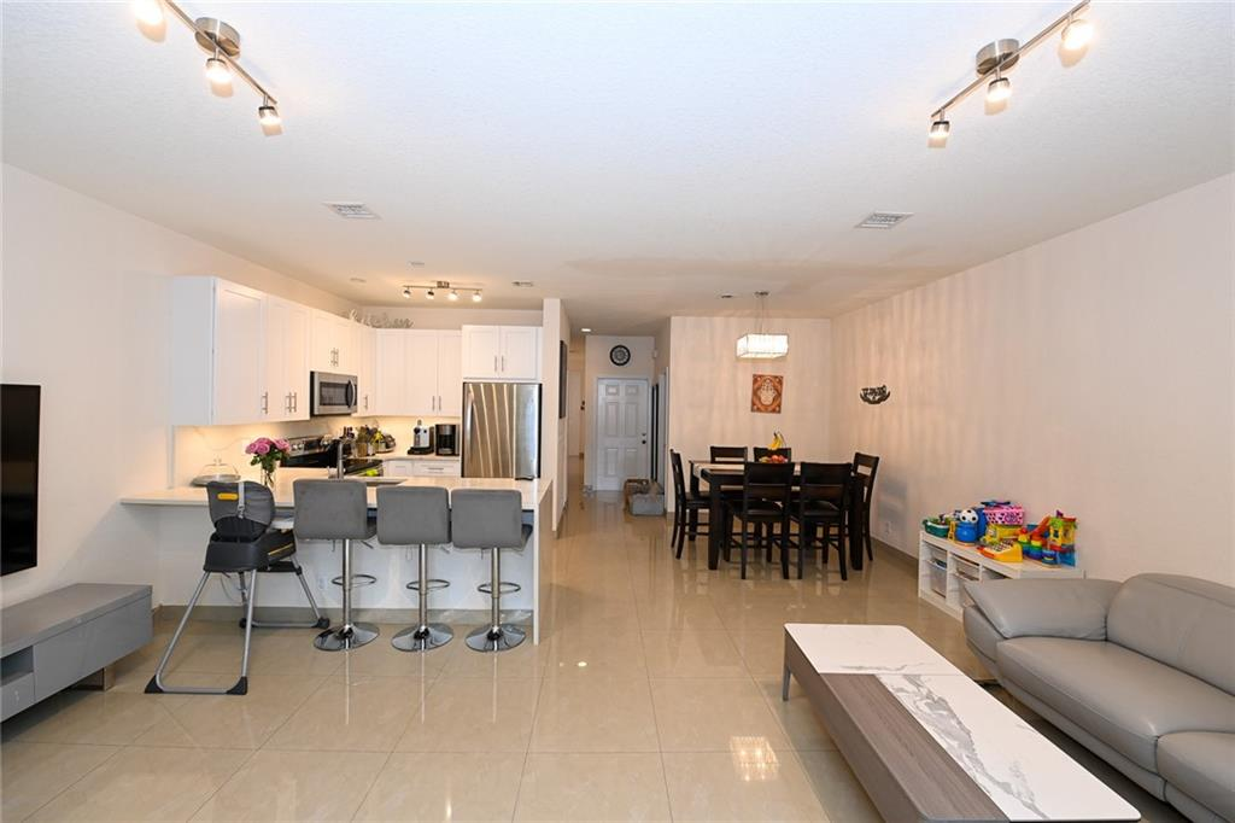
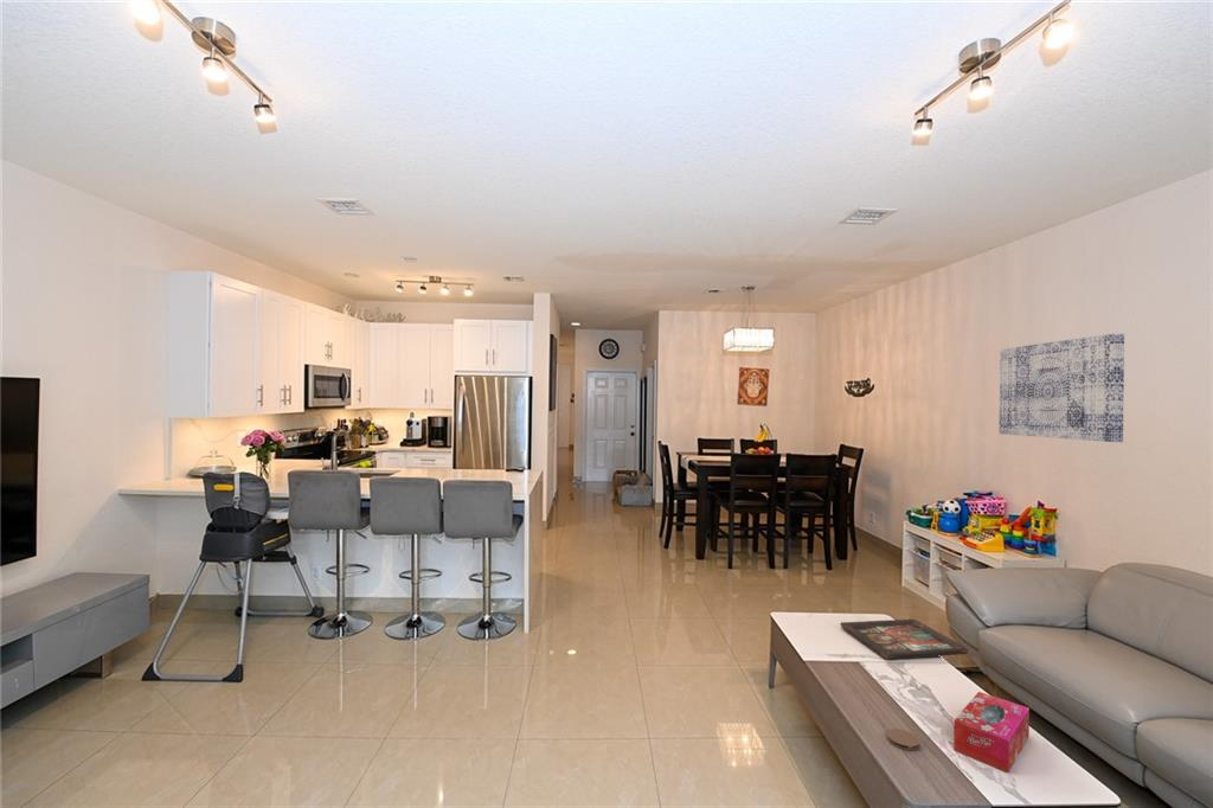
+ wall art [997,333,1125,443]
+ coaster [886,727,922,751]
+ decorative tray [839,618,970,661]
+ tissue box [952,691,1031,774]
